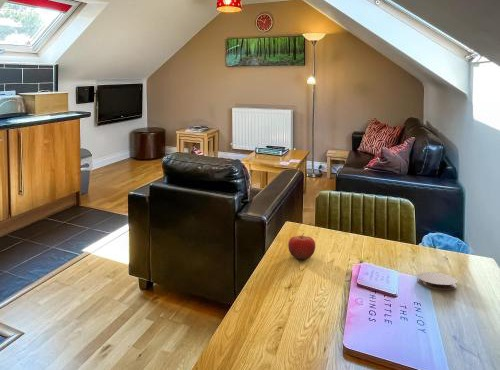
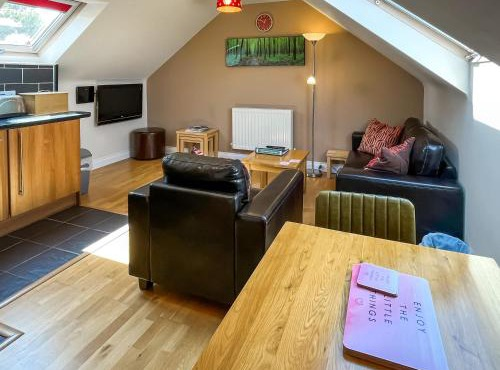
- fruit [287,234,316,260]
- coaster [416,271,458,291]
